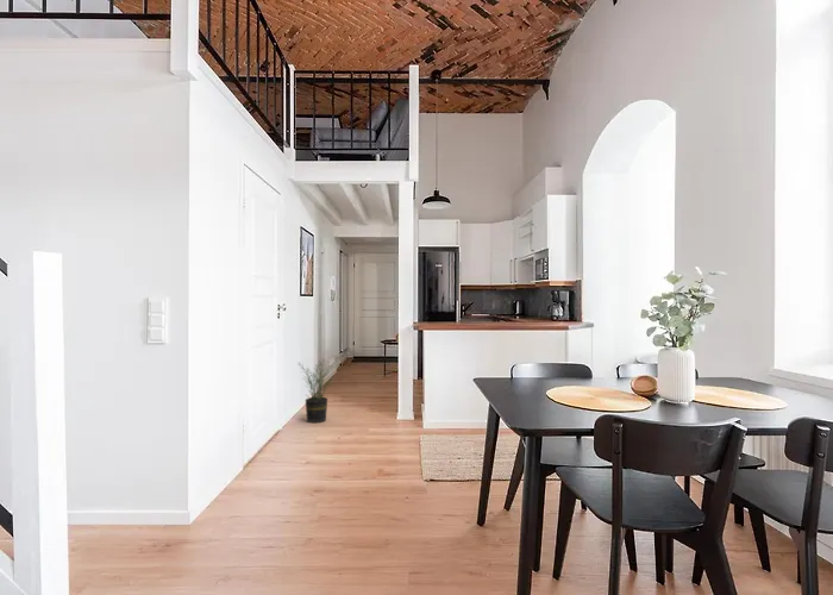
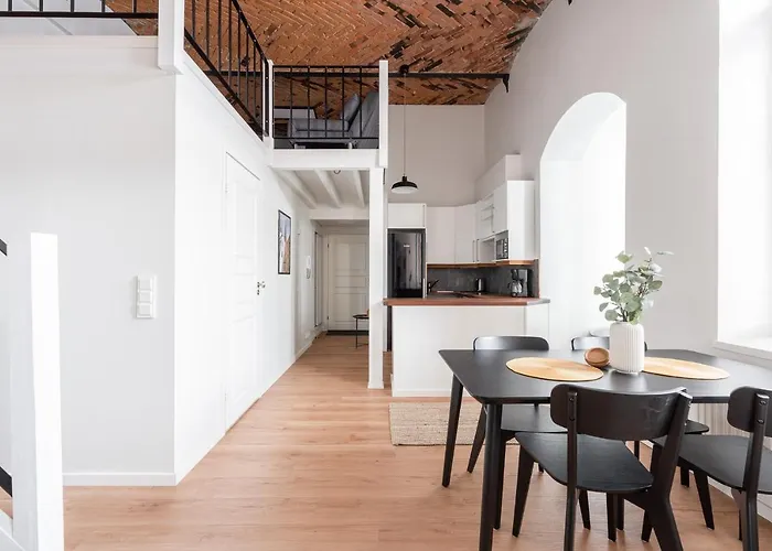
- potted plant [298,359,333,424]
